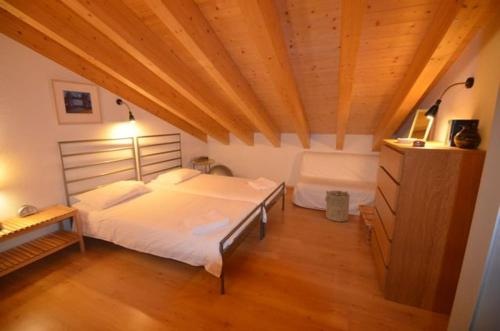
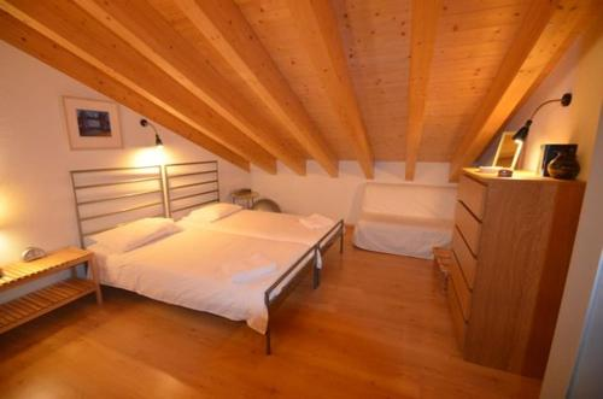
- laundry hamper [324,189,351,223]
